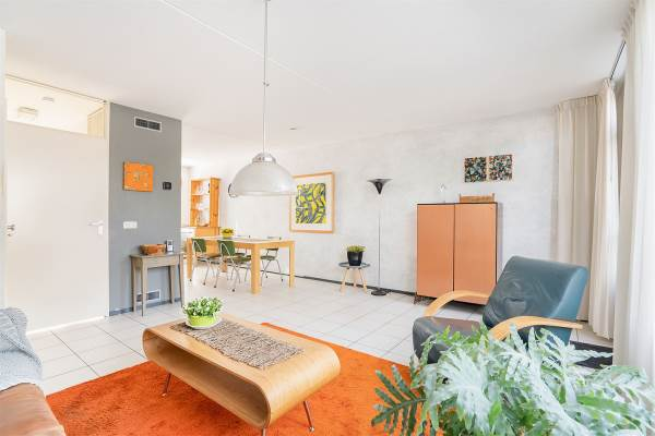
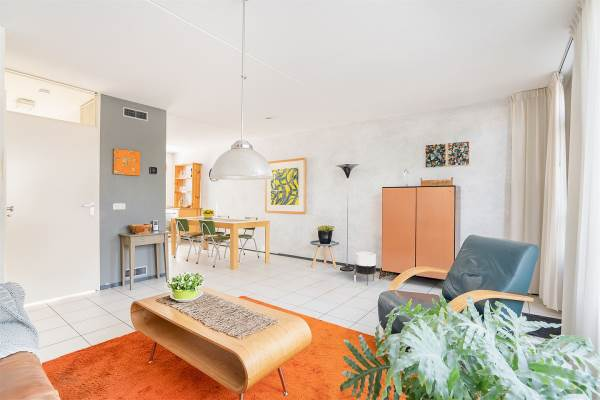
+ planter [354,251,377,286]
